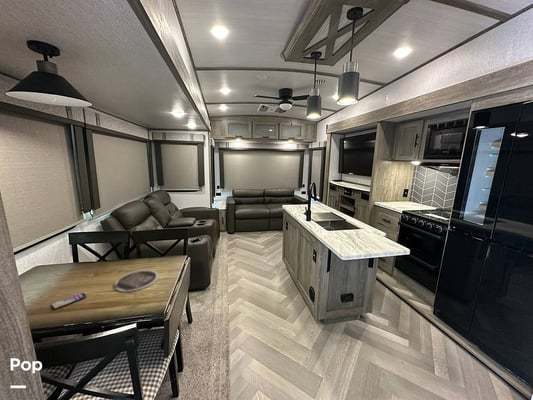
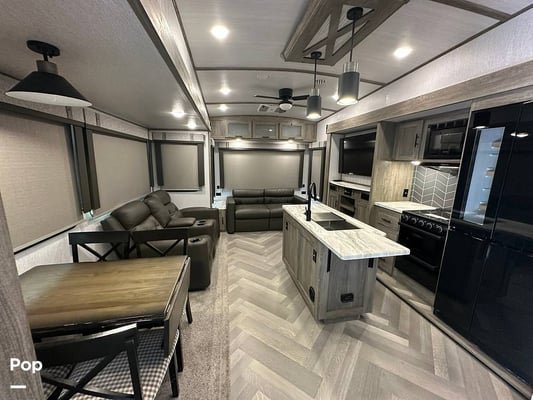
- smartphone [51,292,87,310]
- plate [114,269,159,293]
